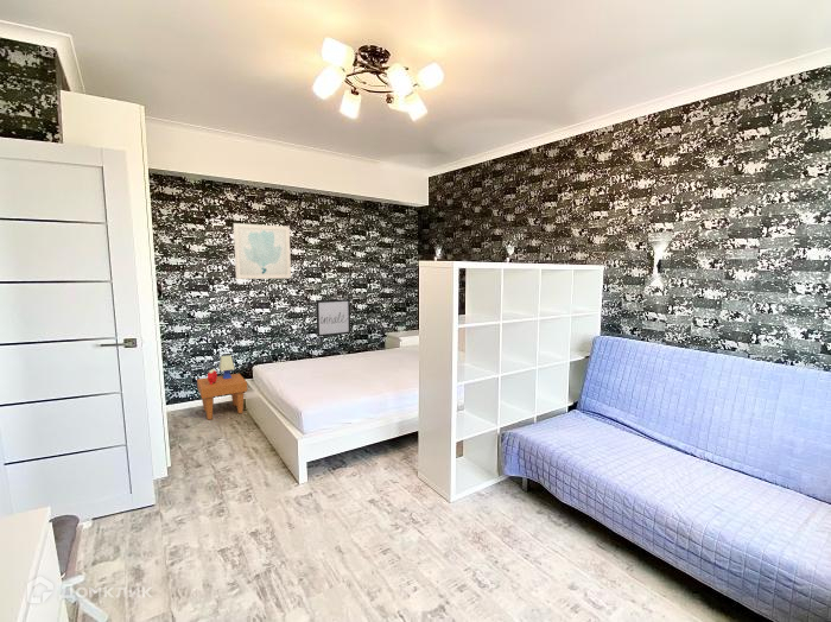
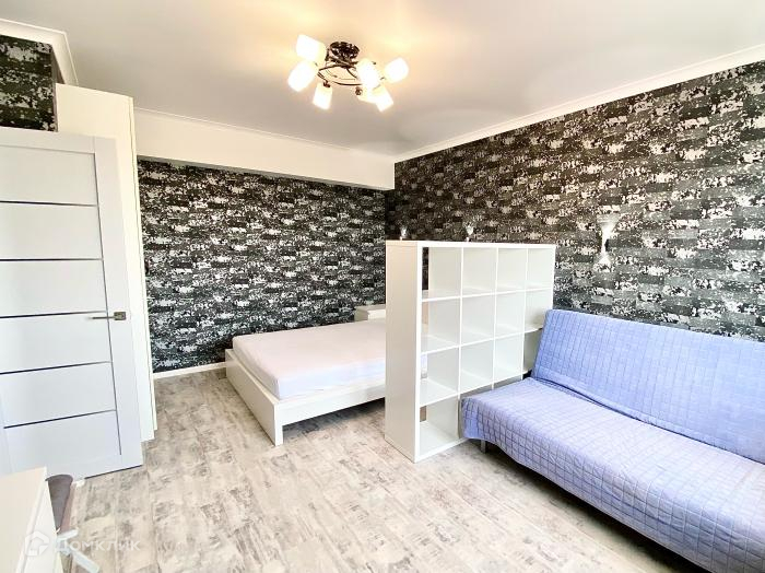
- side table [196,354,248,420]
- wall art [233,222,292,280]
- wall art [315,298,351,338]
